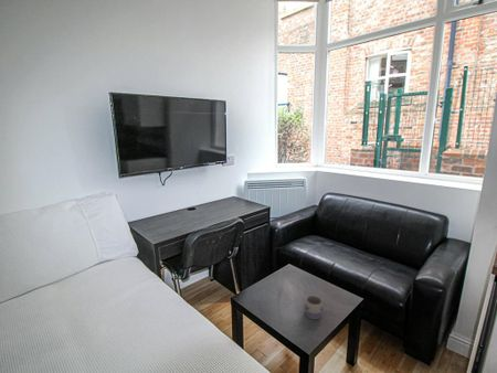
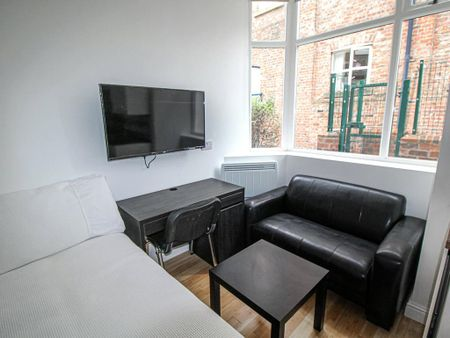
- mug [304,295,324,320]
